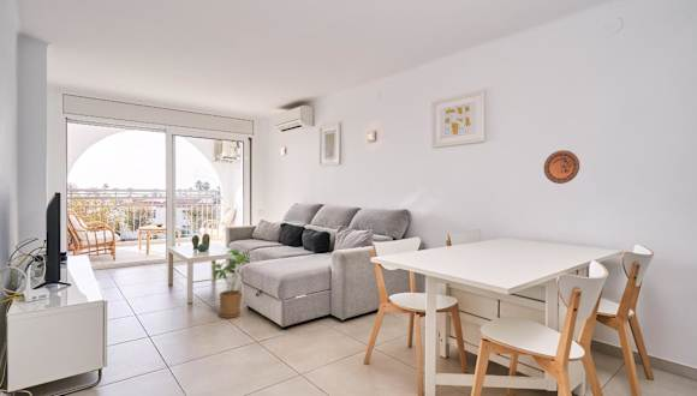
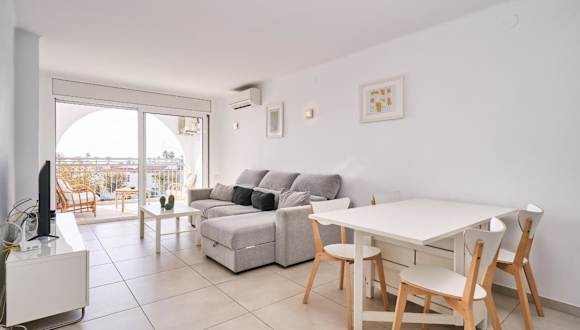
- decorative plate [543,149,580,185]
- house plant [212,248,252,319]
